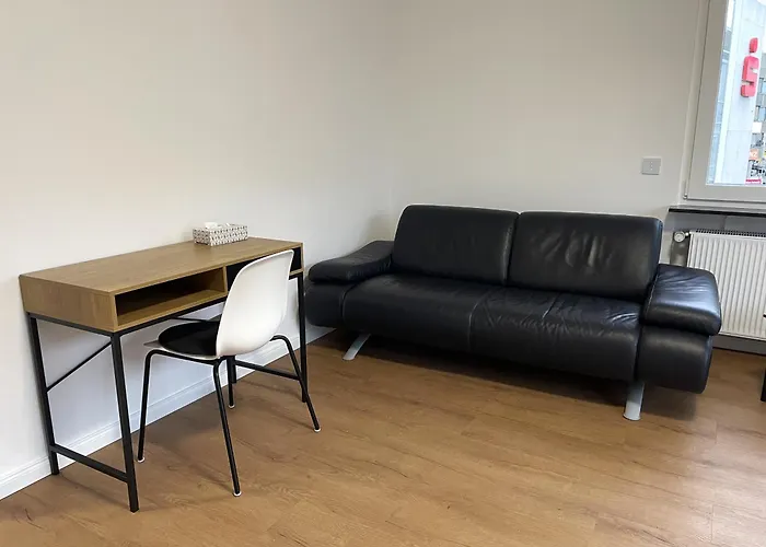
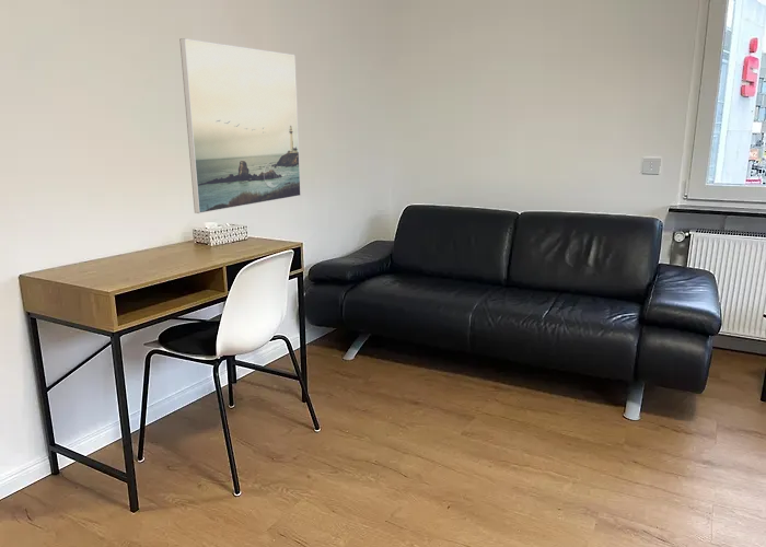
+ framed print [178,37,302,214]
